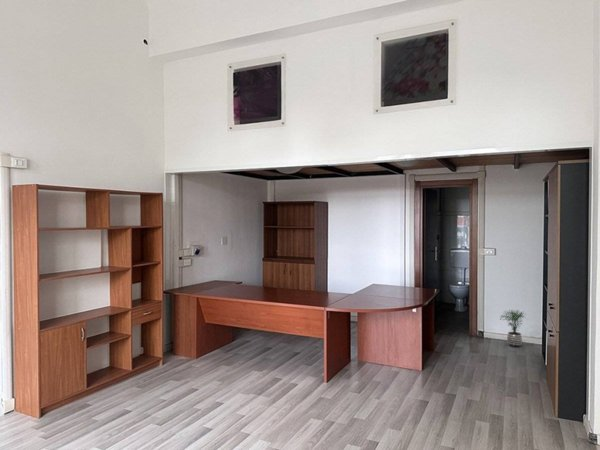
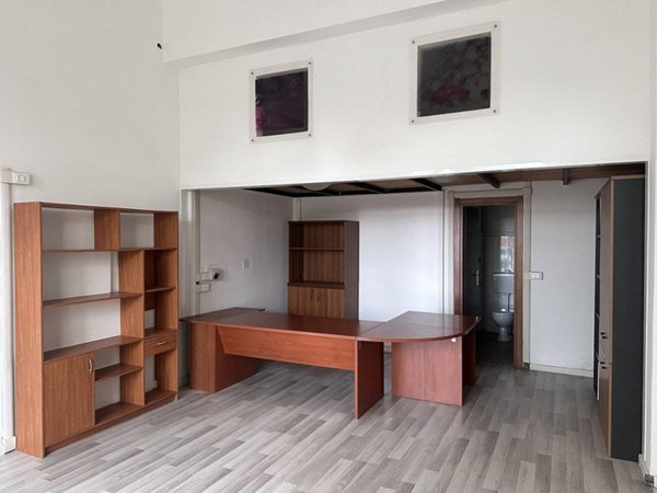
- potted plant [499,308,527,348]
